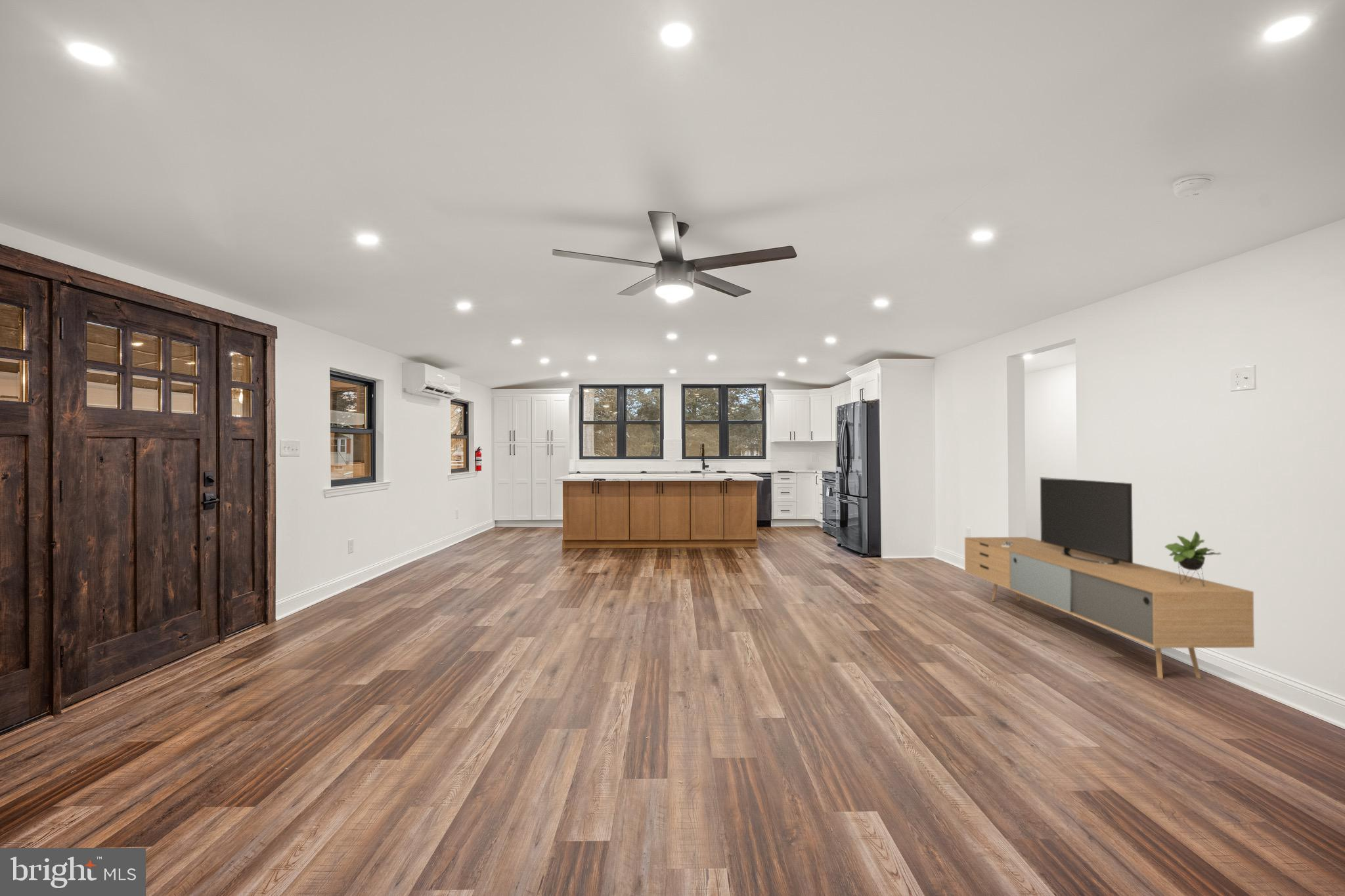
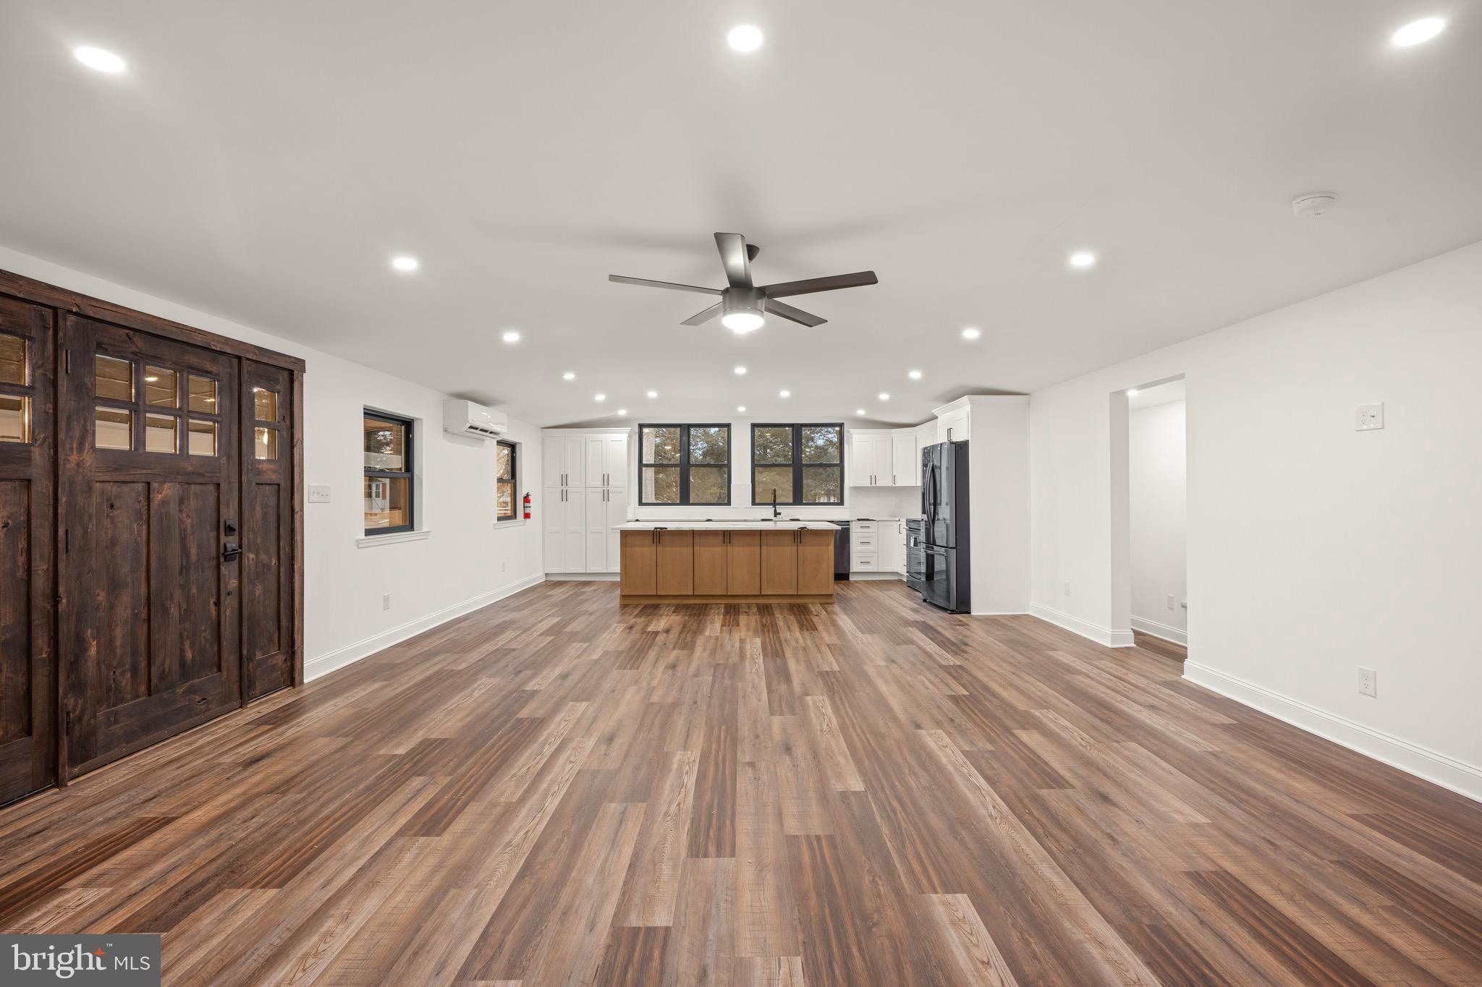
- media console [964,477,1255,679]
